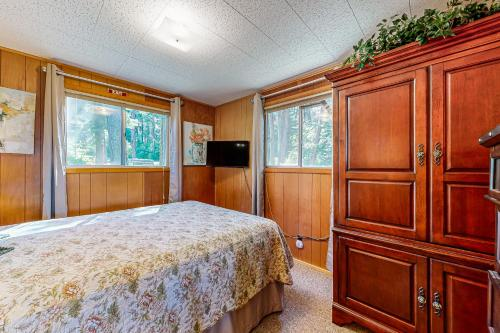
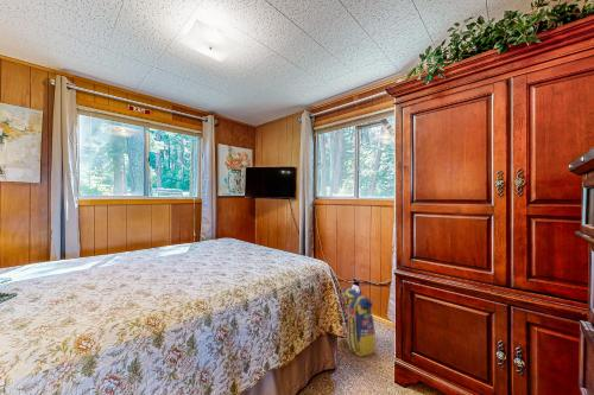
+ backpack [342,286,377,358]
